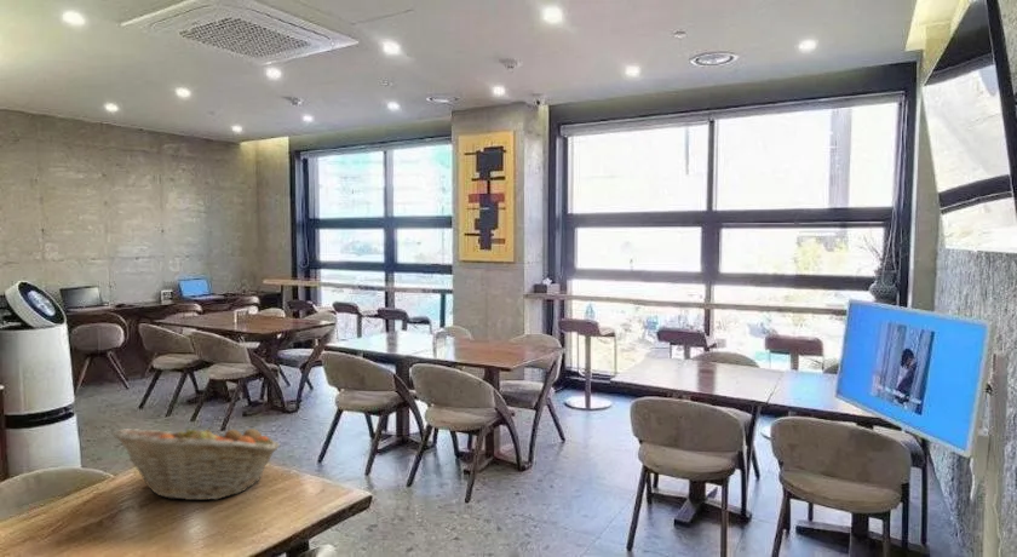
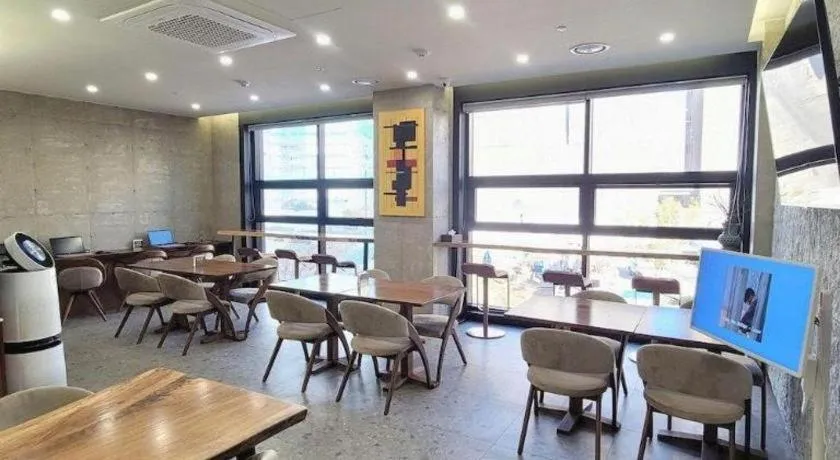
- fruit basket [111,420,281,501]
